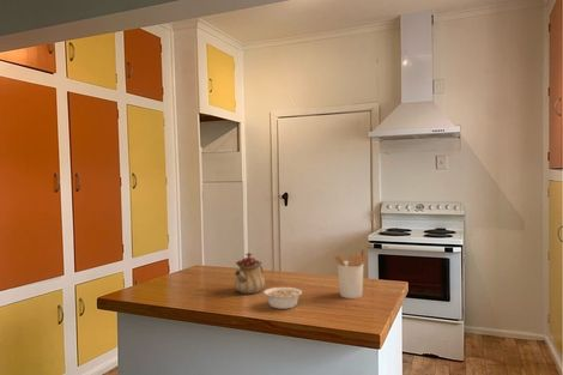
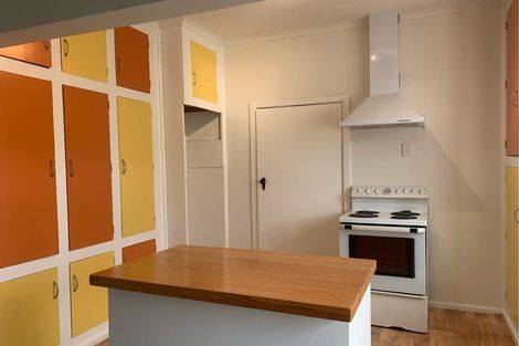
- utensil holder [333,247,370,300]
- teapot [232,252,266,295]
- legume [262,286,303,310]
